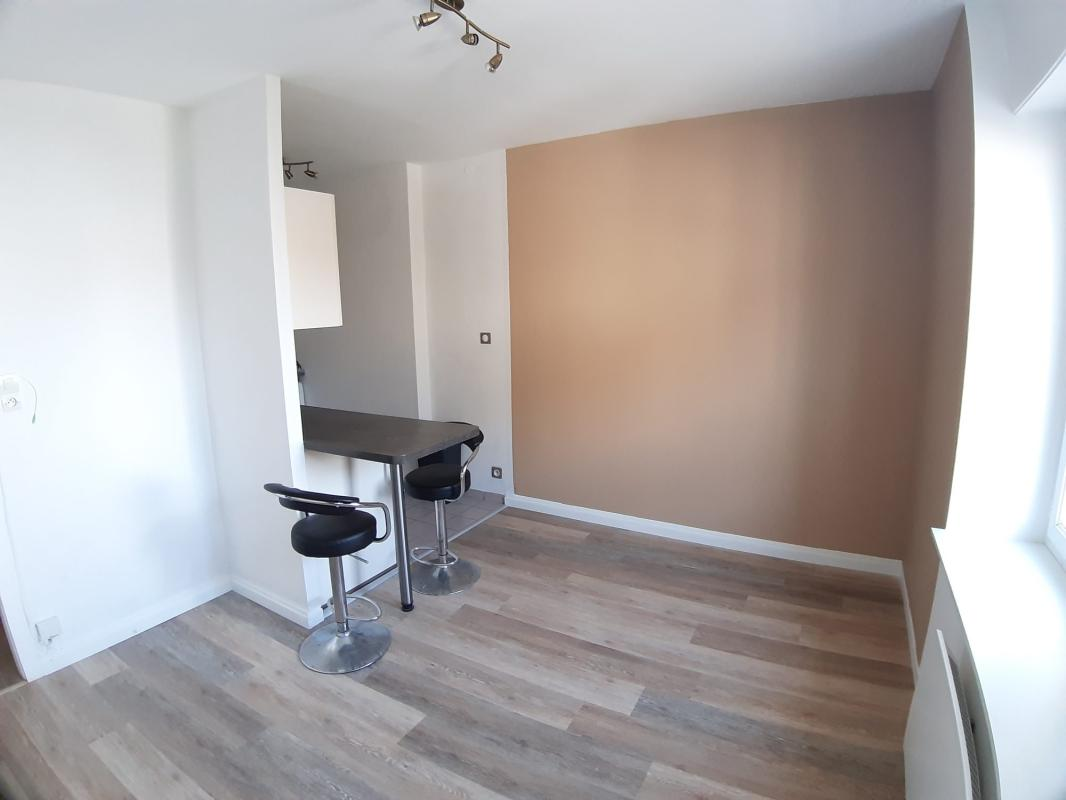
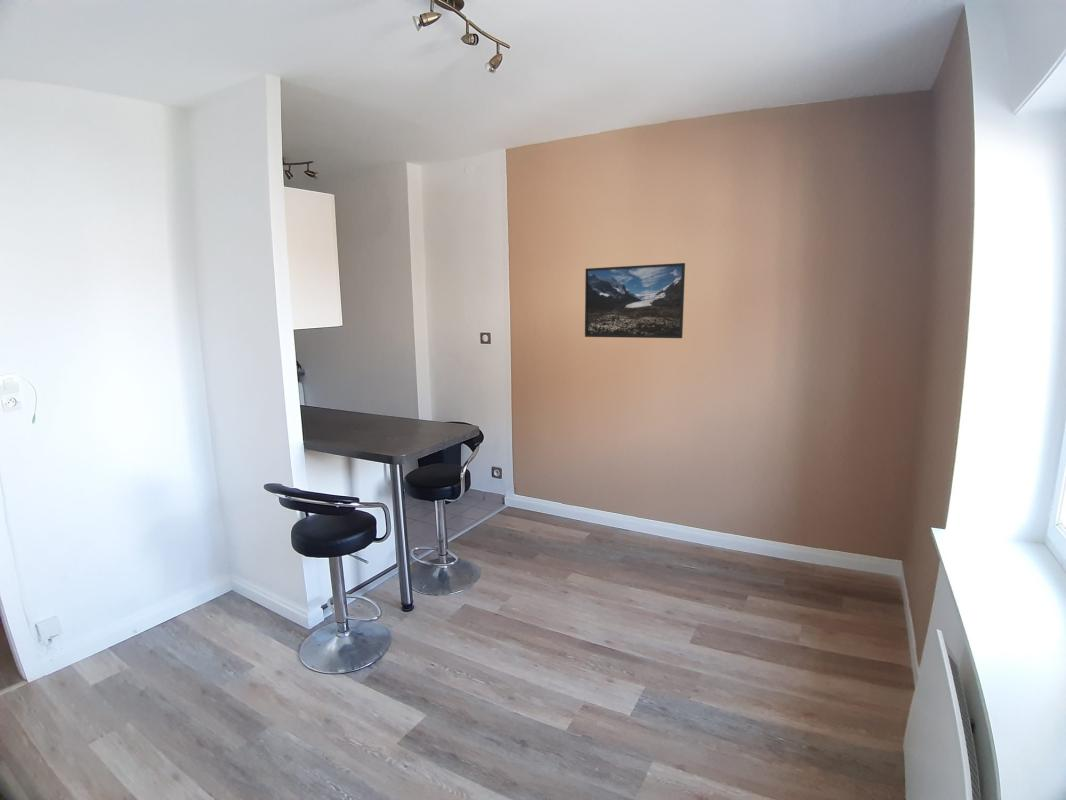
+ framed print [584,262,686,339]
